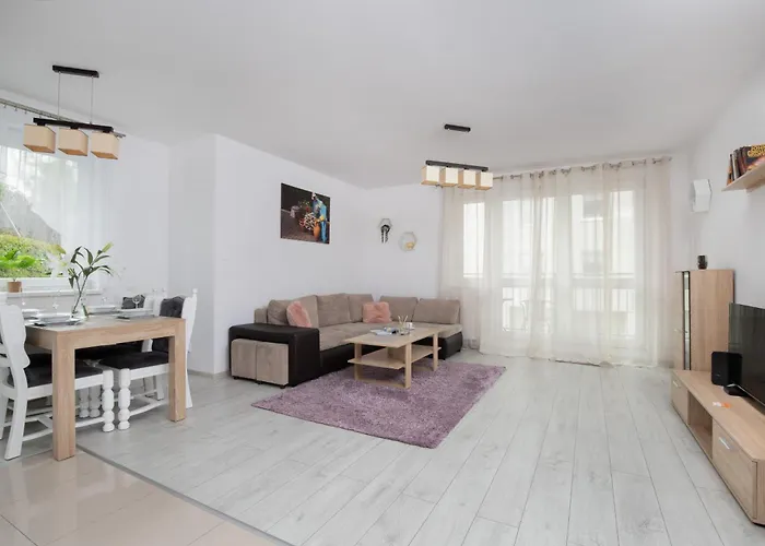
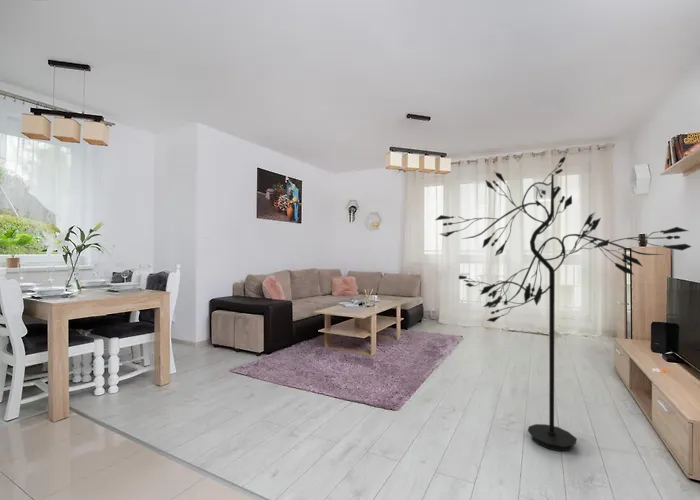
+ floor lamp [434,156,693,452]
